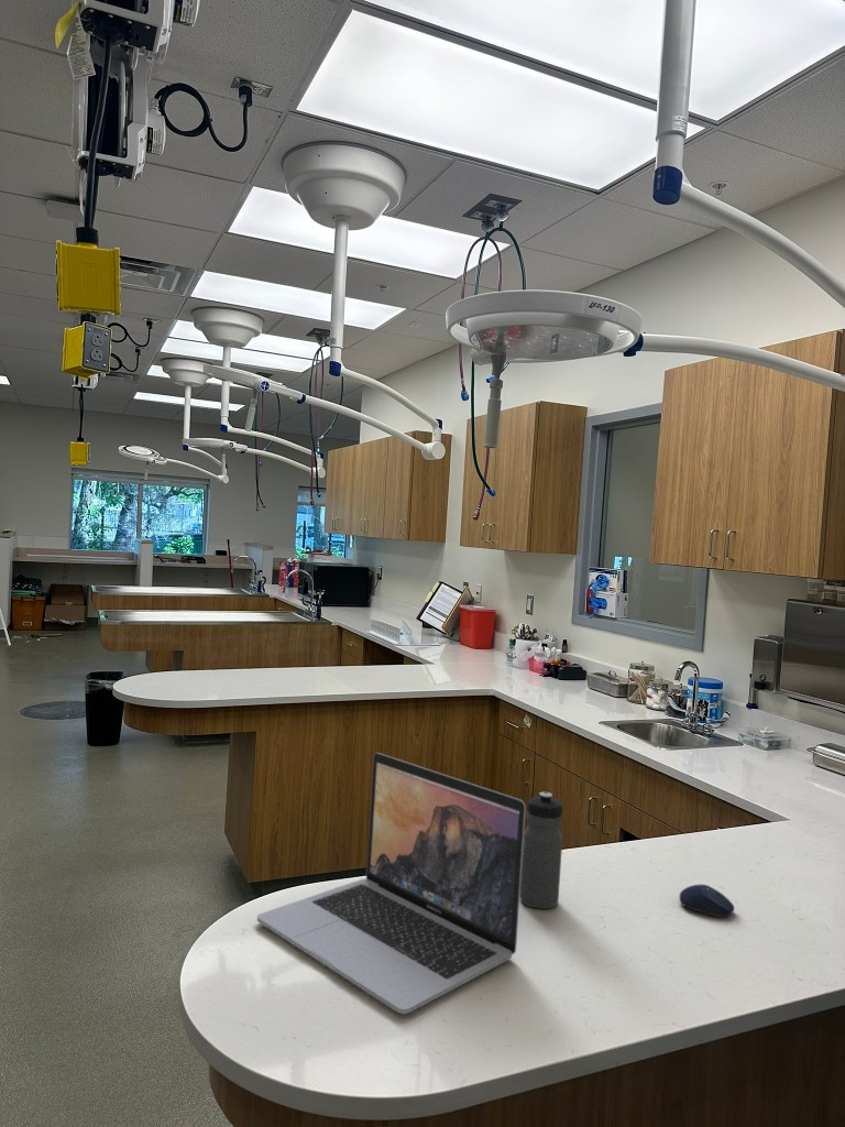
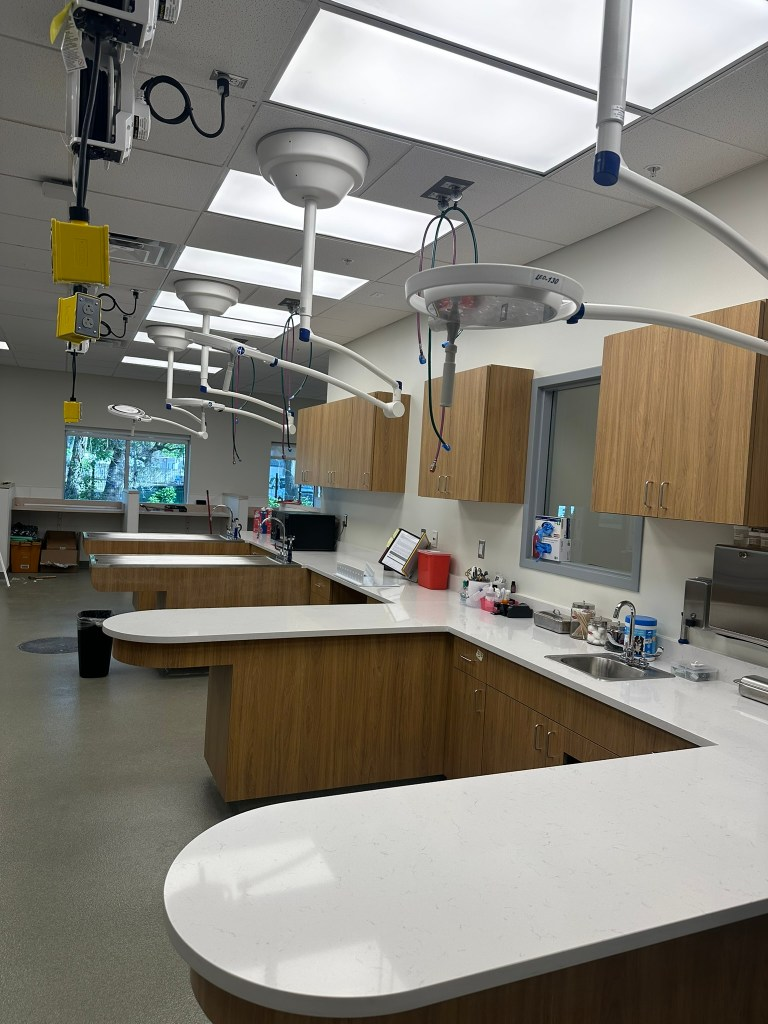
- water bottle [519,791,563,910]
- laptop [256,752,527,1015]
- computer mouse [679,884,735,918]
